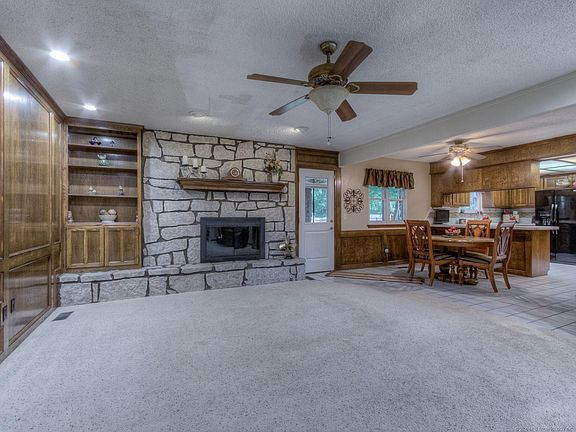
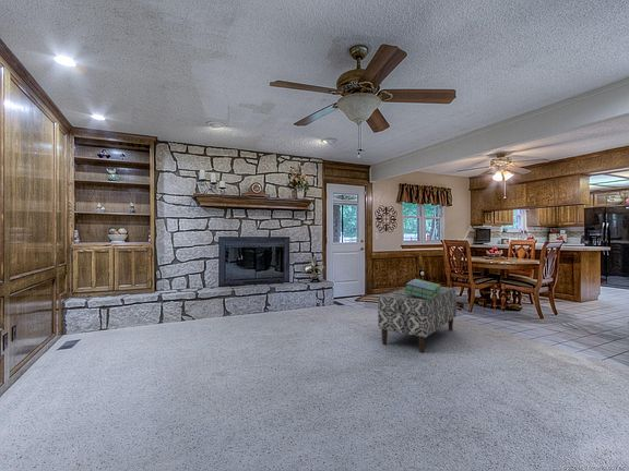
+ bench [377,286,458,353]
+ stack of books [404,278,441,300]
